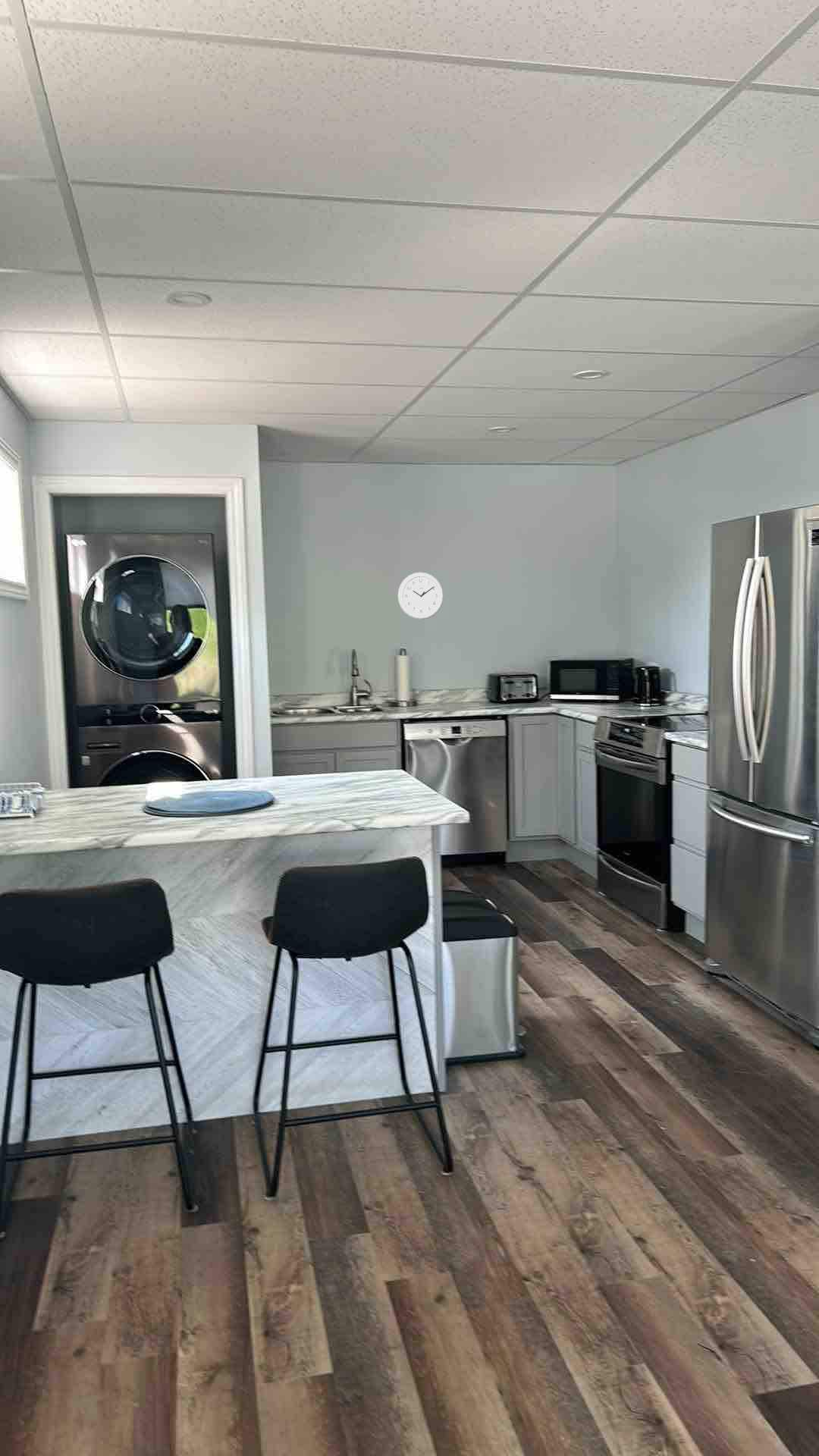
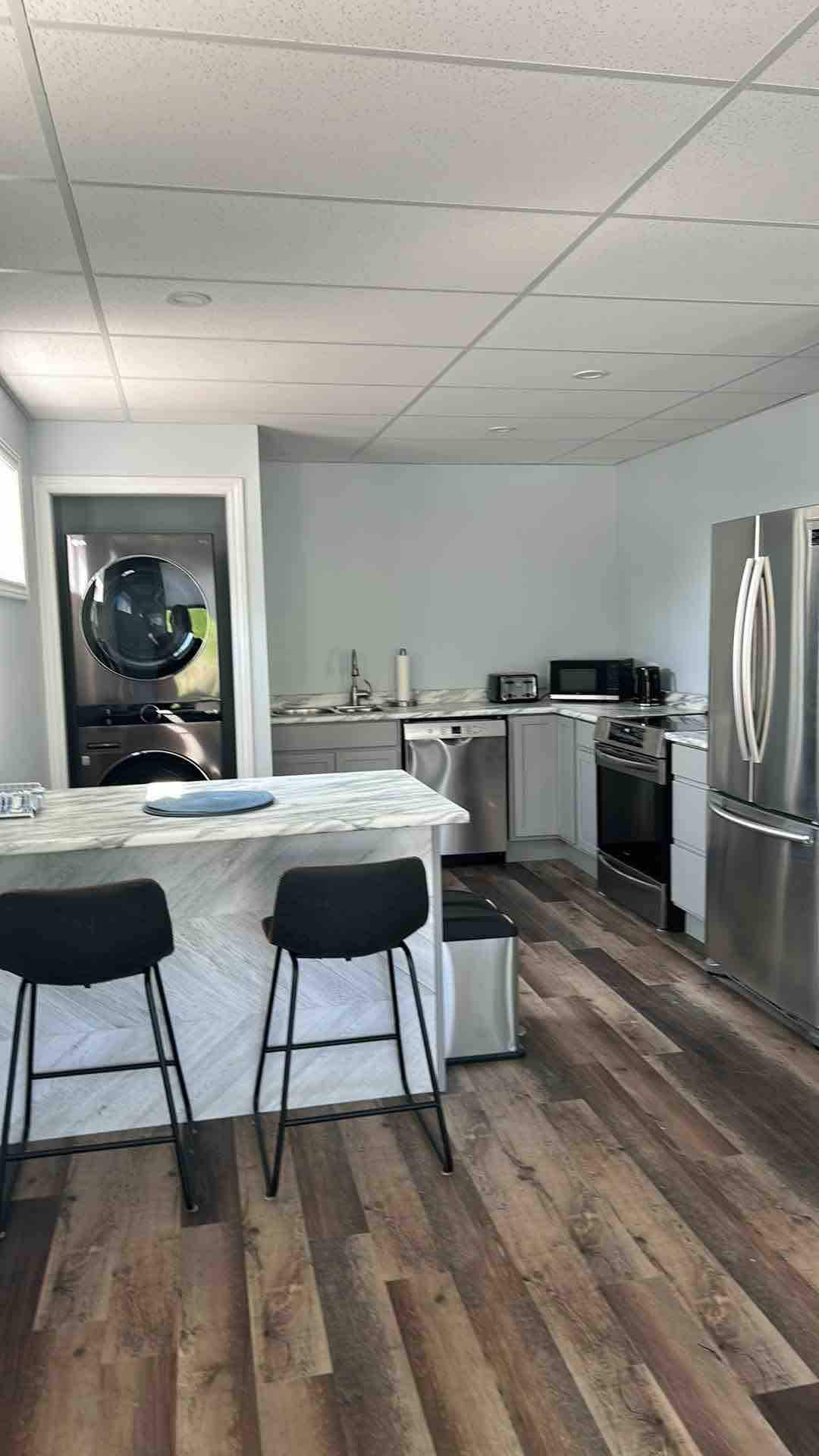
- wall clock [397,572,444,620]
